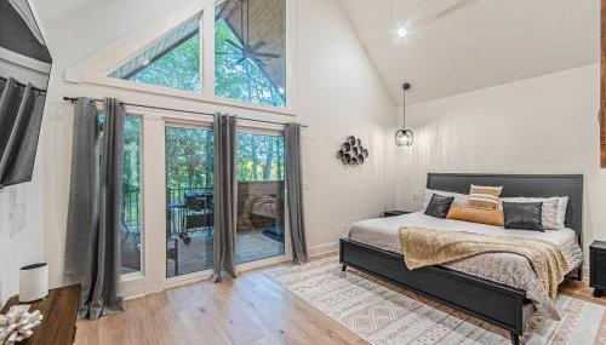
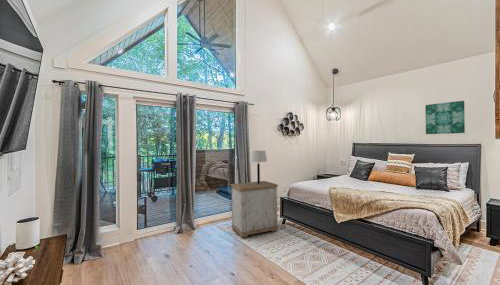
+ nightstand [229,180,280,239]
+ wall art [424,100,466,135]
+ table lamp [249,150,268,184]
